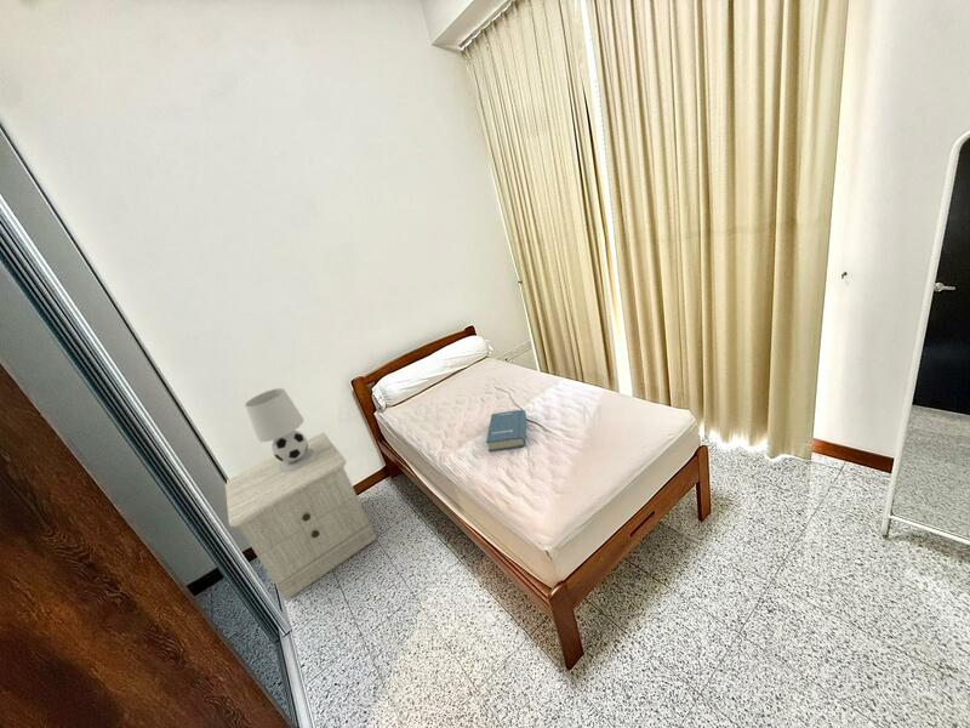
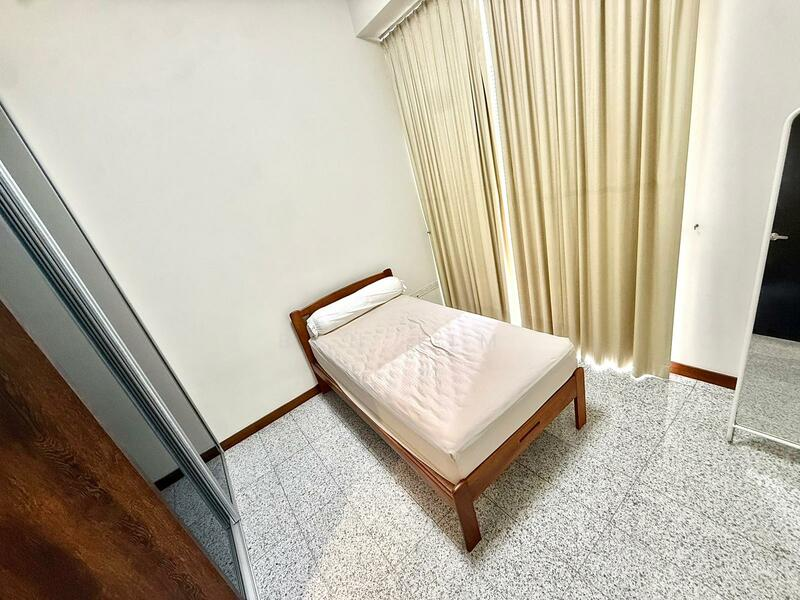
- hardback book [485,408,527,453]
- nightstand [224,432,378,602]
- table lamp [244,387,316,472]
